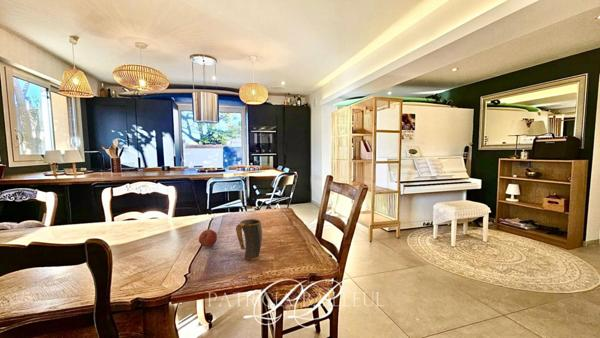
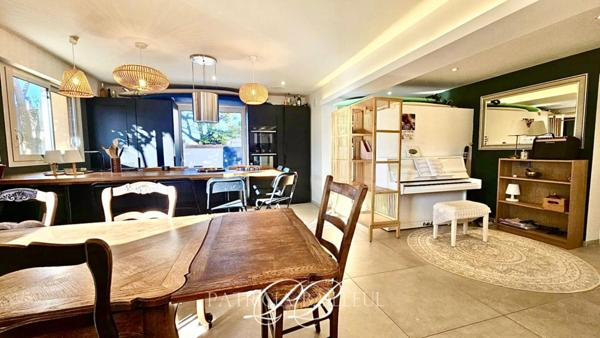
- fruit [198,229,218,248]
- mug [235,218,263,261]
